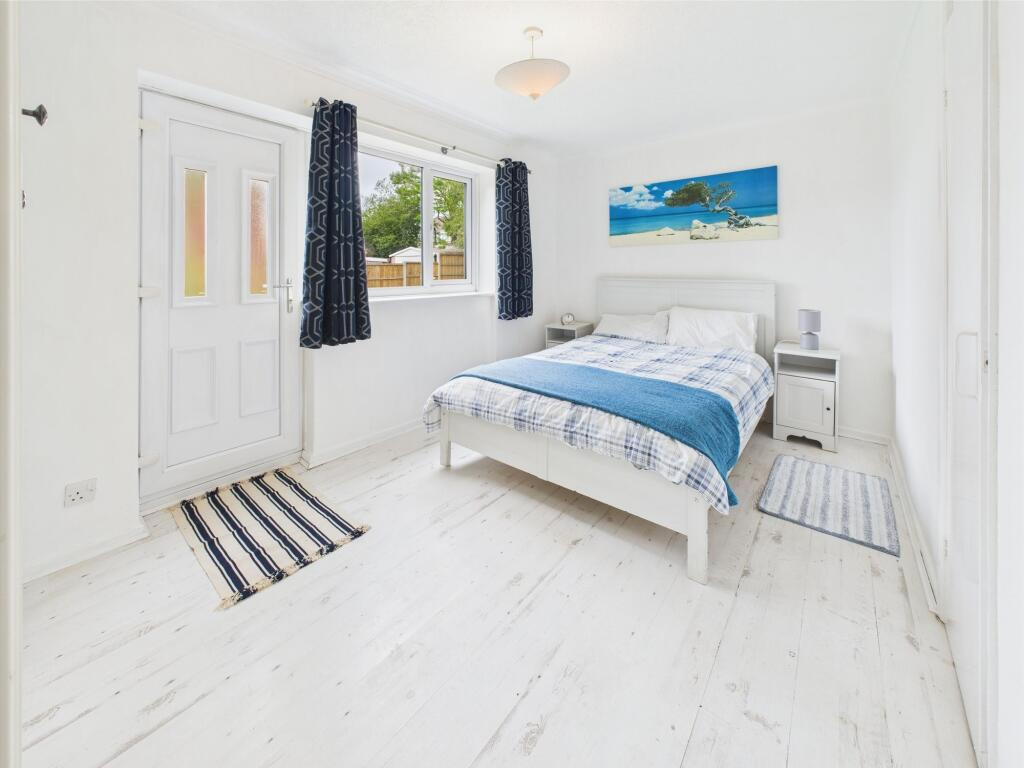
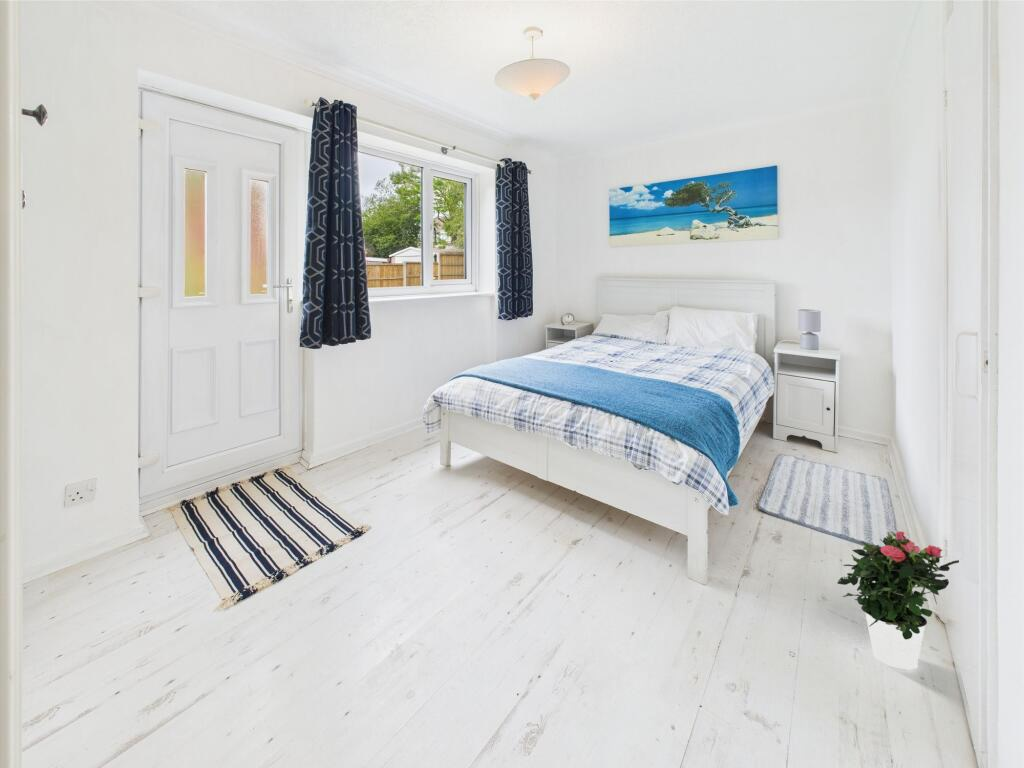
+ potted flower [836,530,960,671]
